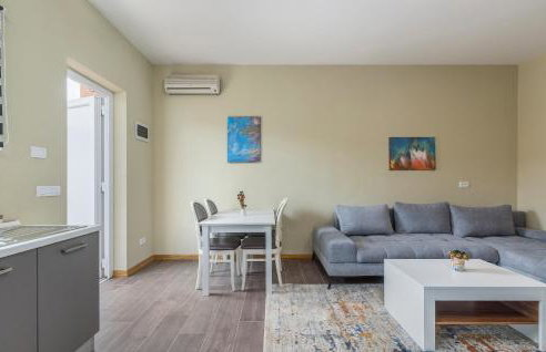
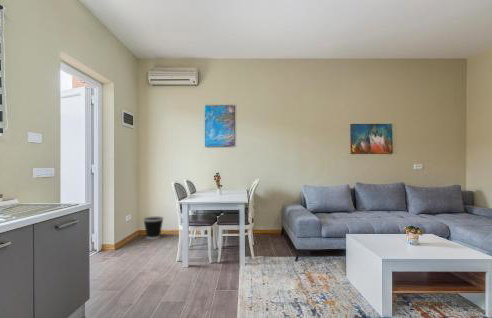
+ wastebasket [142,215,165,240]
